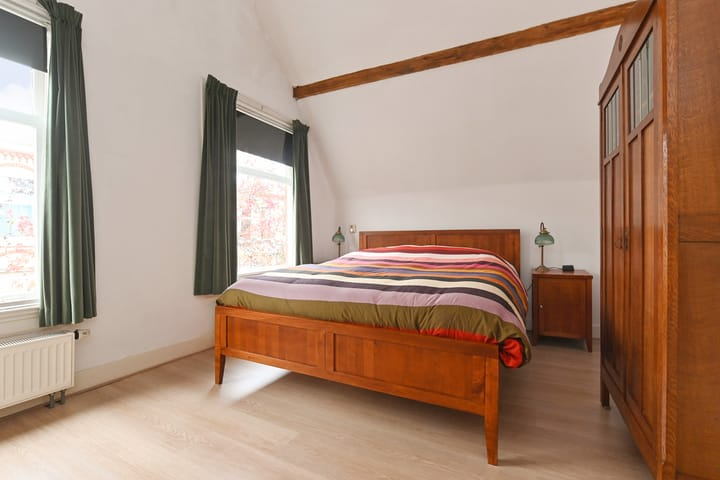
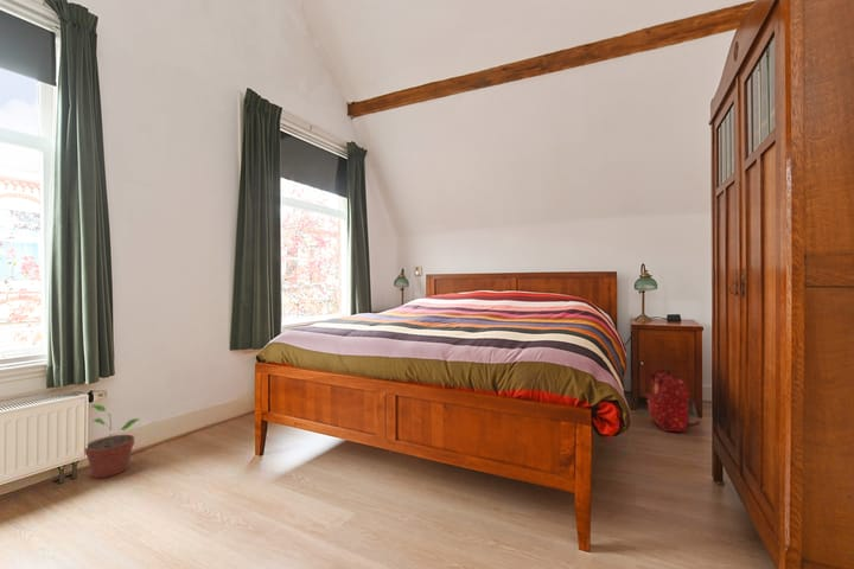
+ backpack [646,369,702,434]
+ potted plant [84,404,140,479]
